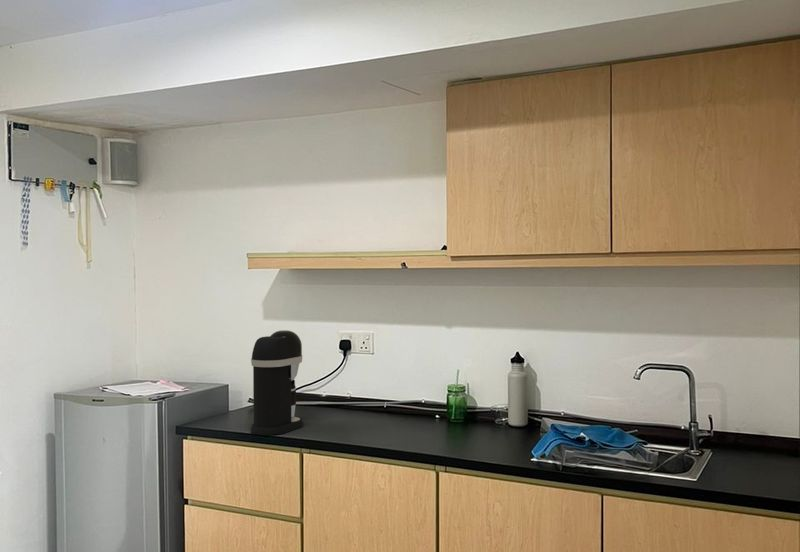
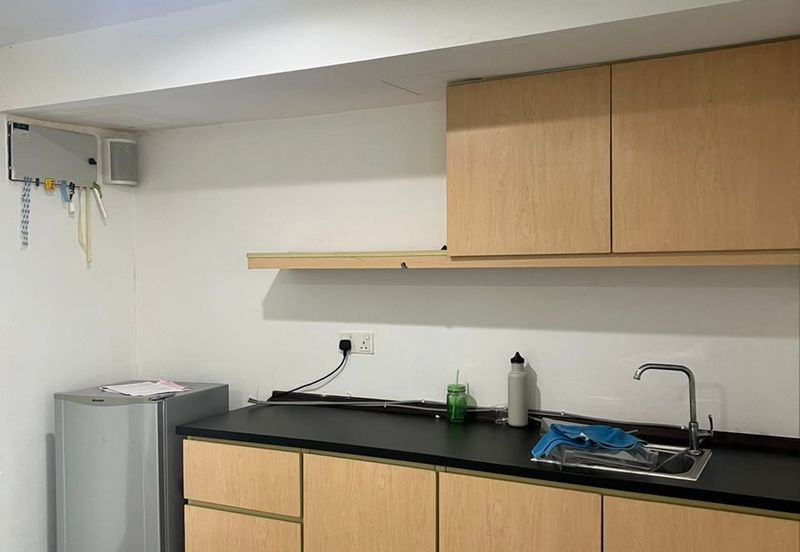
- coffee maker [250,329,304,436]
